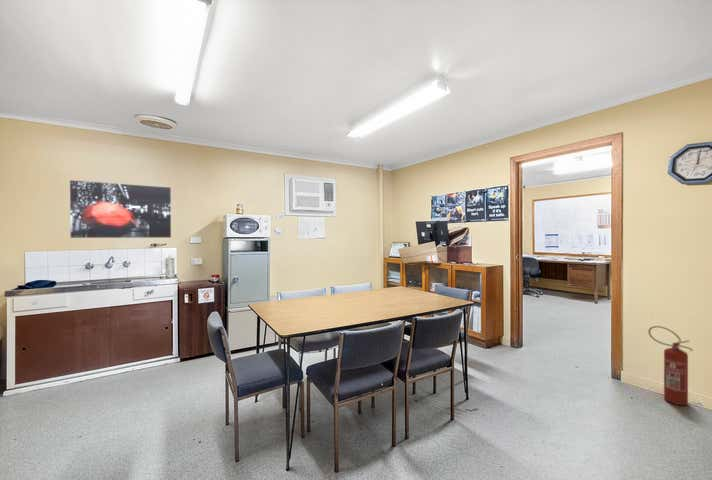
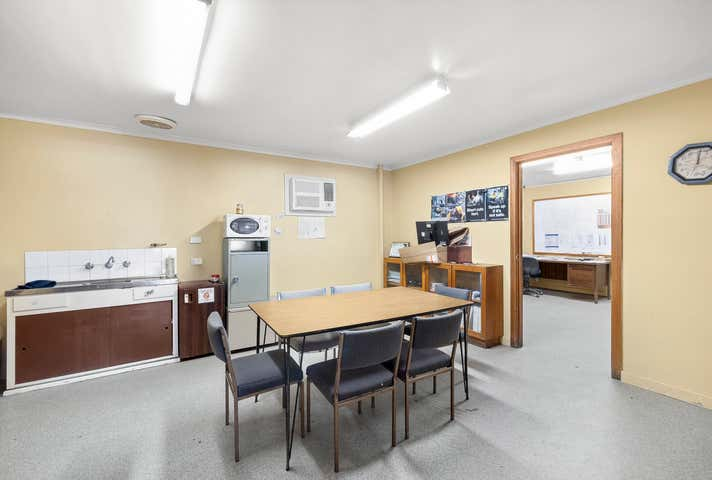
- wall art [69,179,172,239]
- fire extinguisher [647,325,694,406]
